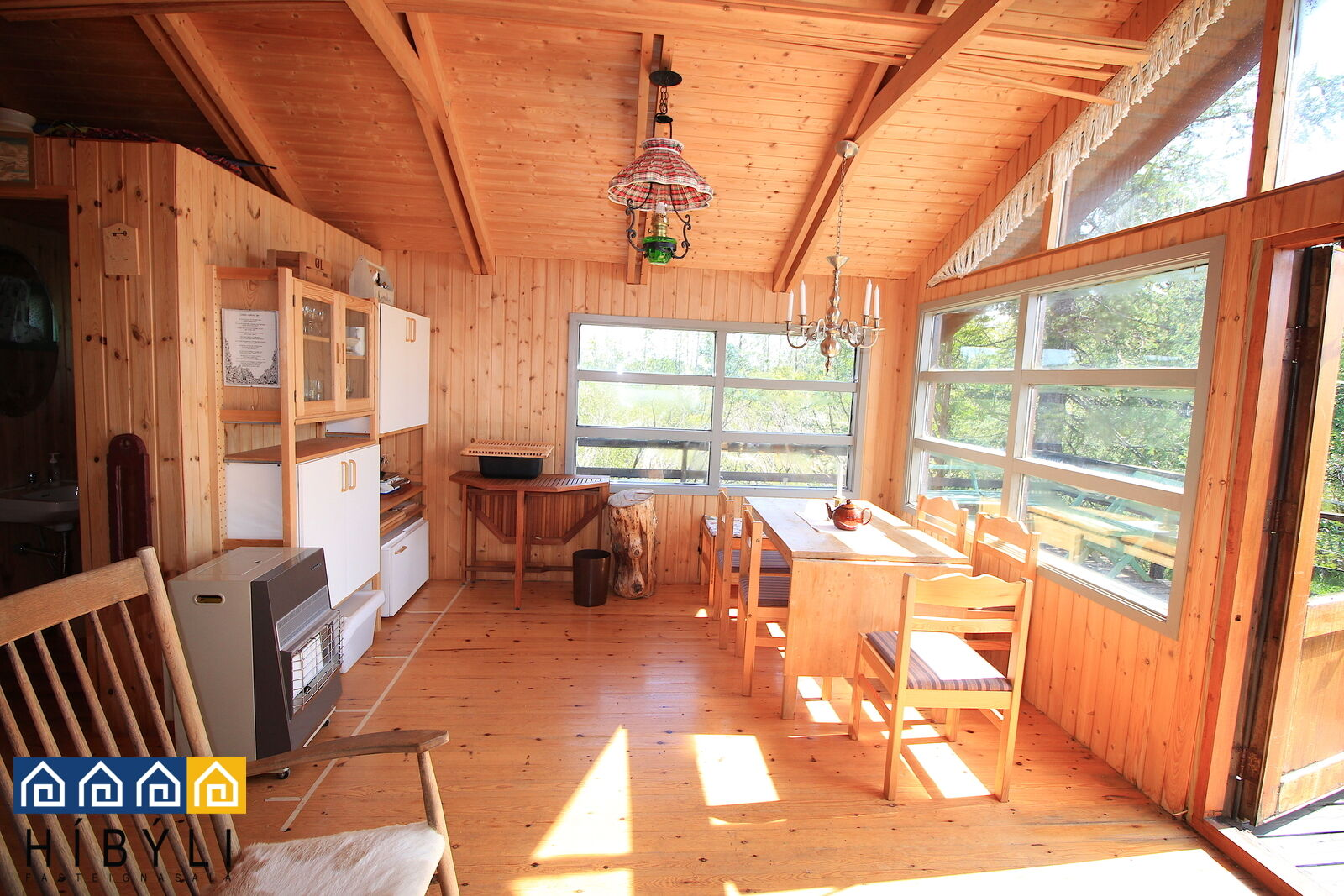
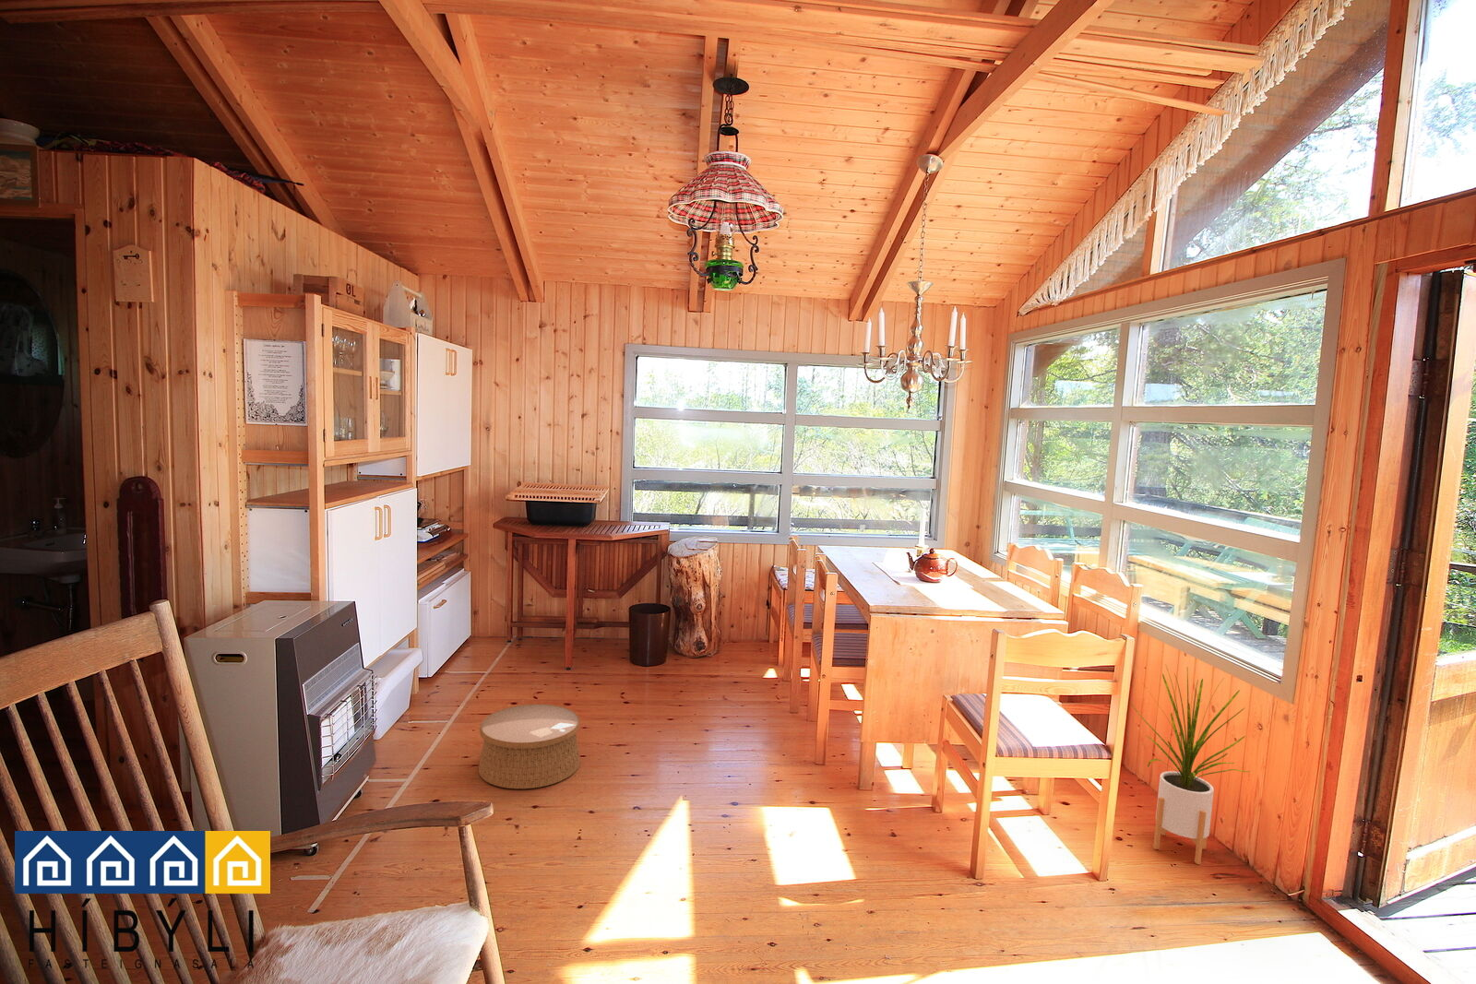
+ woven basket [478,703,580,790]
+ house plant [1129,664,1251,865]
